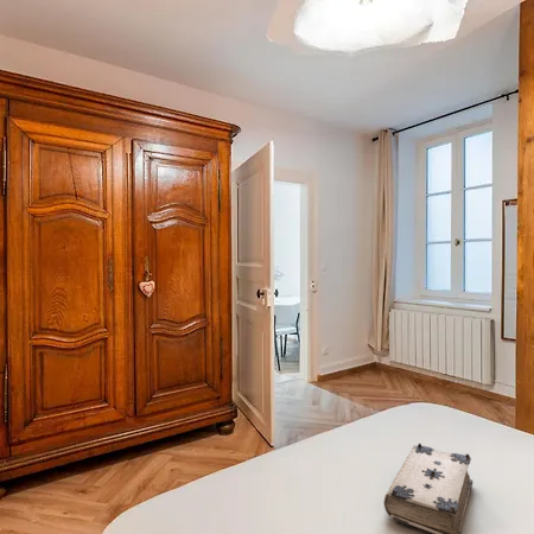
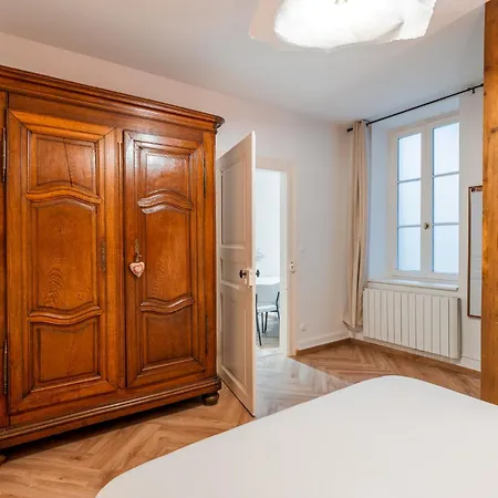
- book [382,443,473,534]
